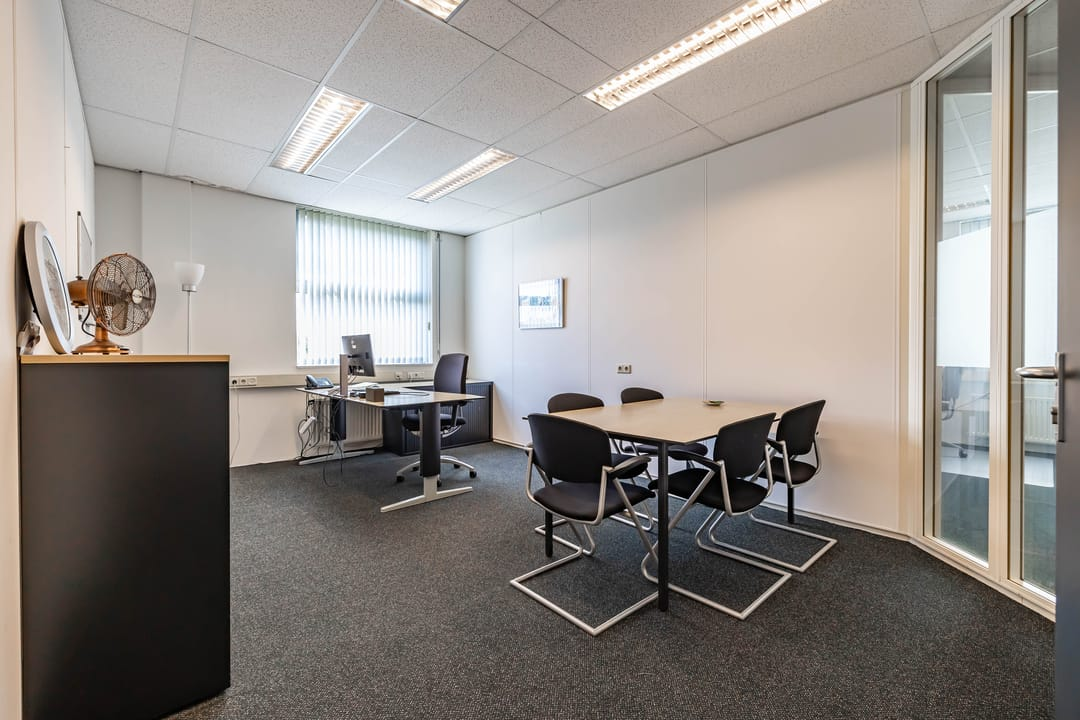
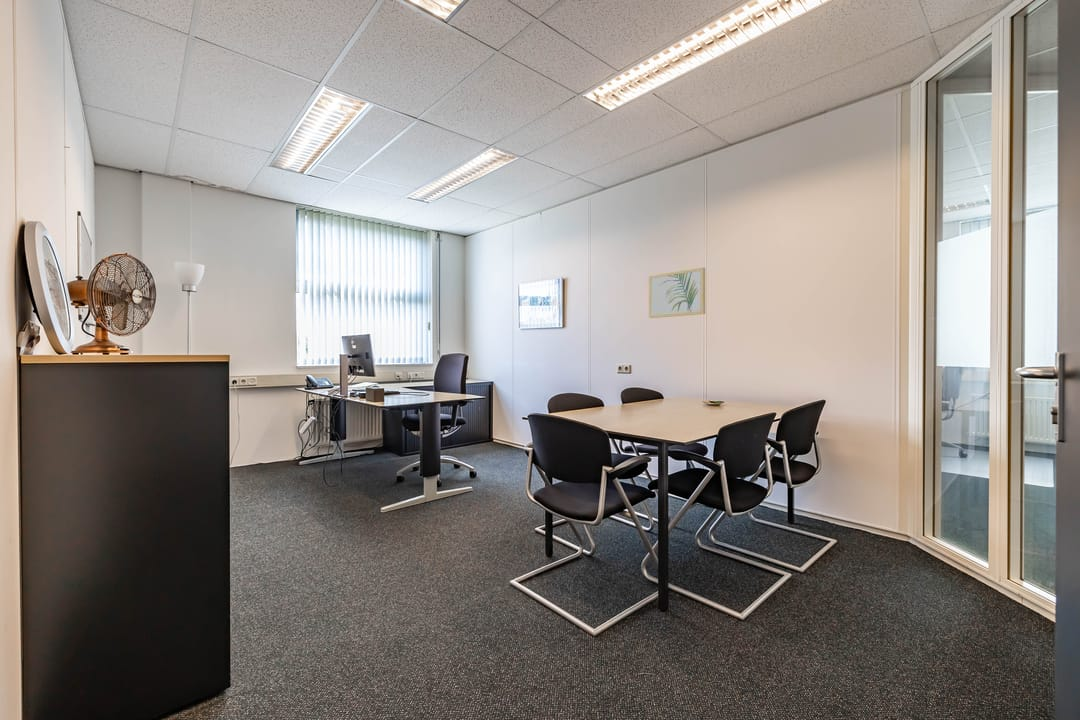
+ wall art [648,267,706,319]
